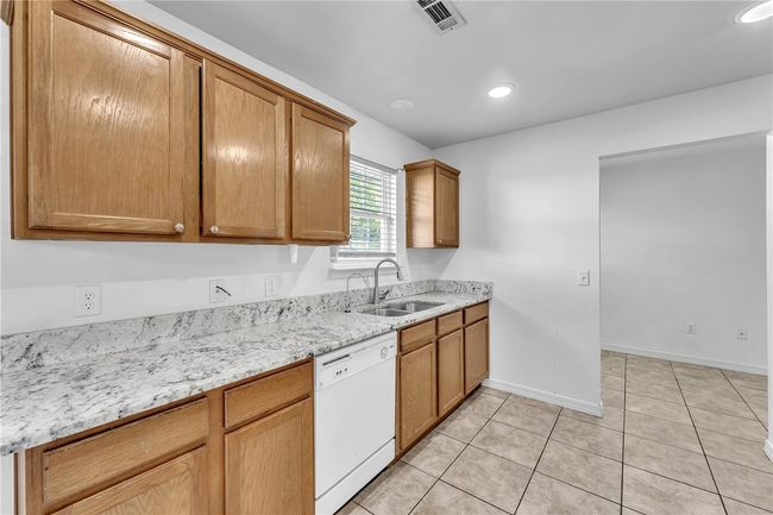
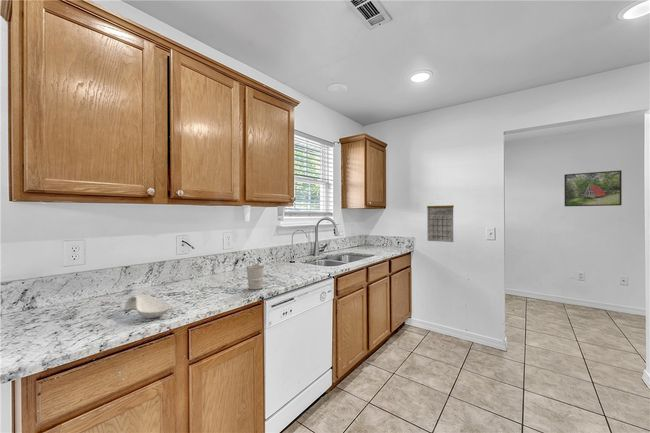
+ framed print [563,169,623,207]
+ cup [246,265,265,291]
+ calendar [426,197,455,243]
+ spoon rest [123,293,172,319]
